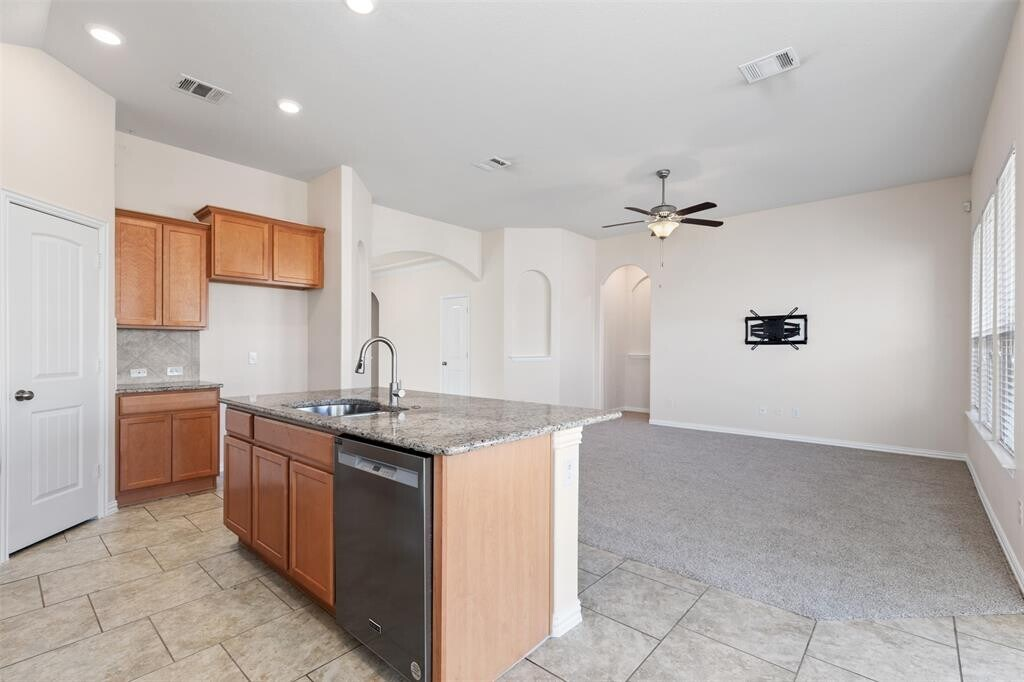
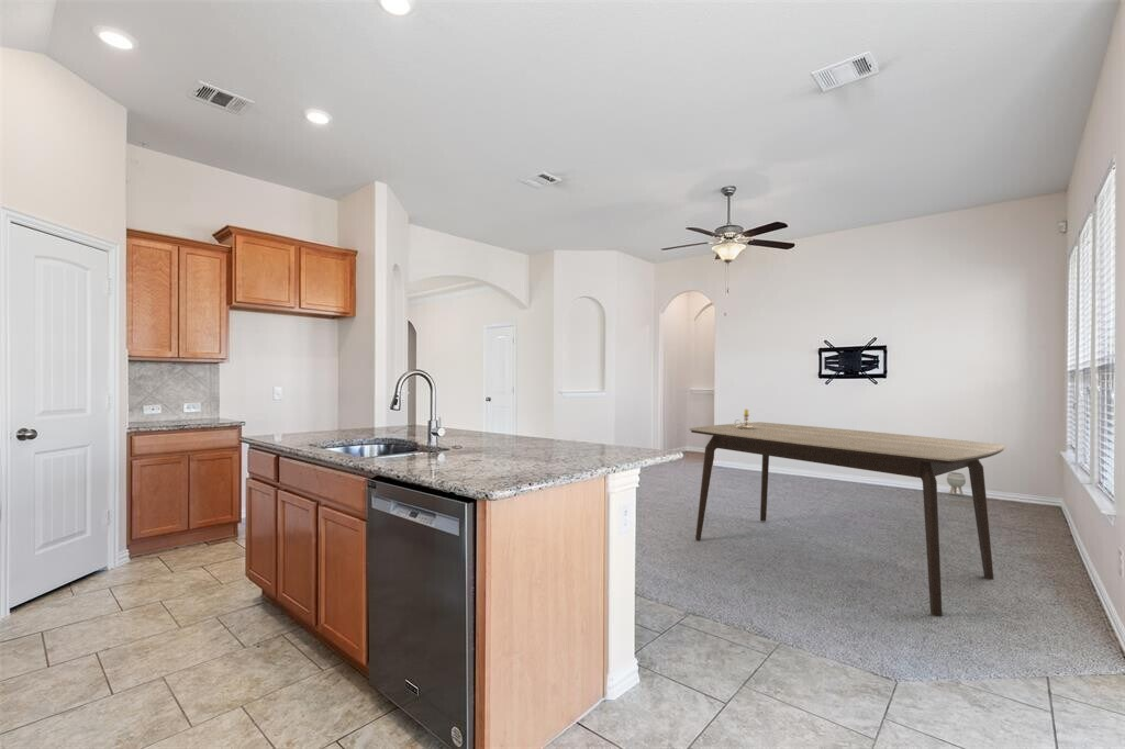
+ dining table [689,421,1007,617]
+ planter [946,471,967,496]
+ candlestick [733,409,756,429]
